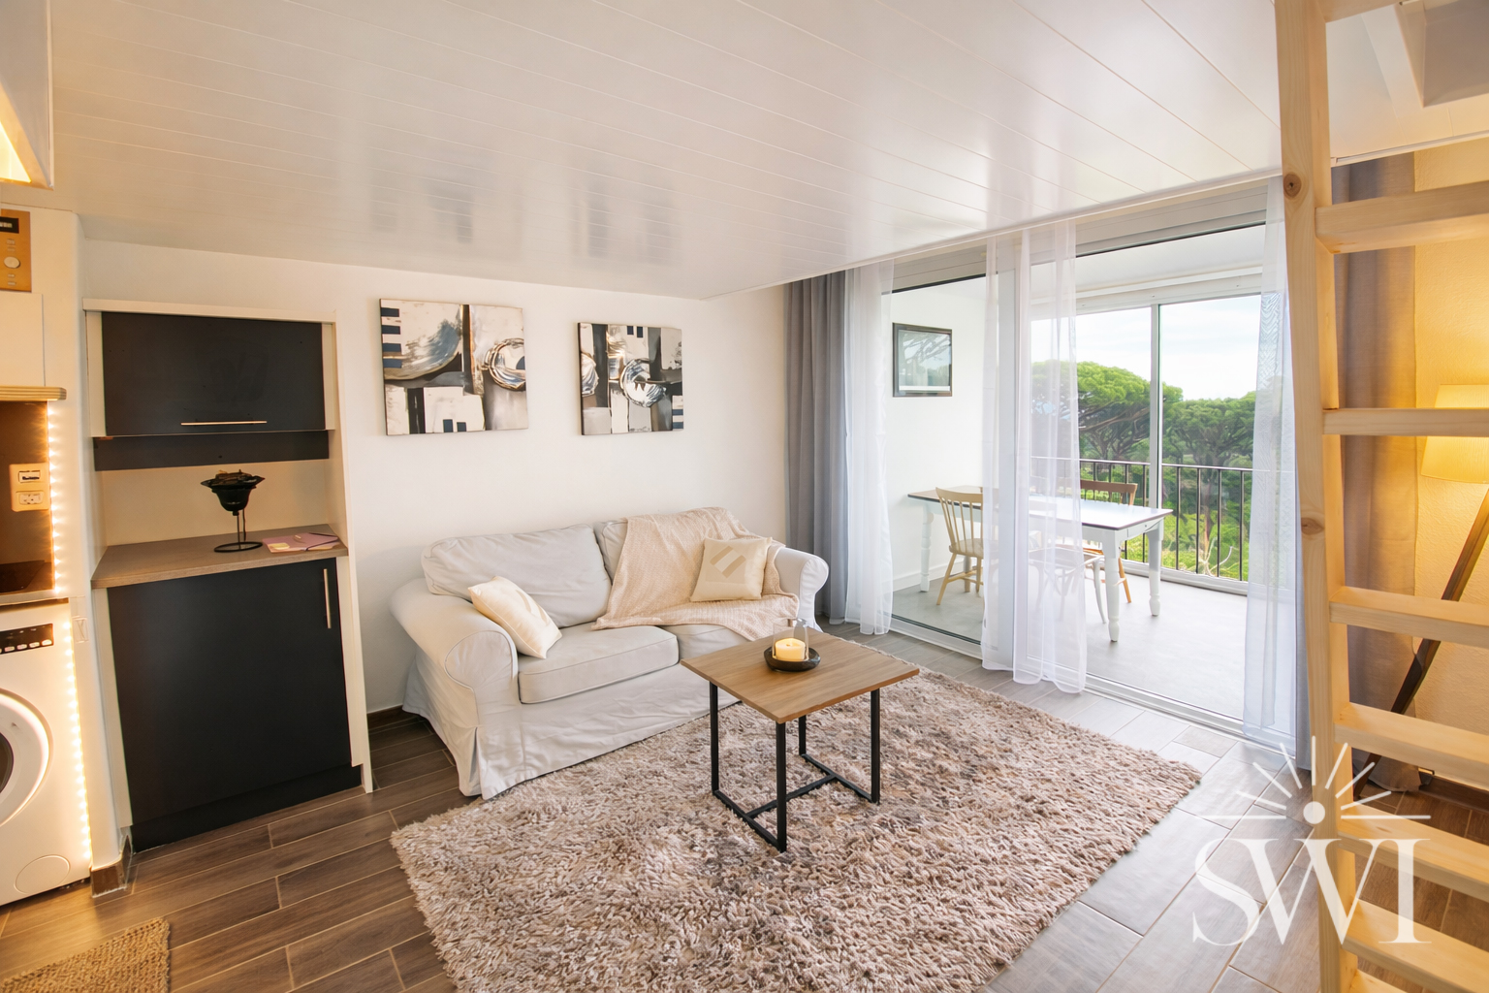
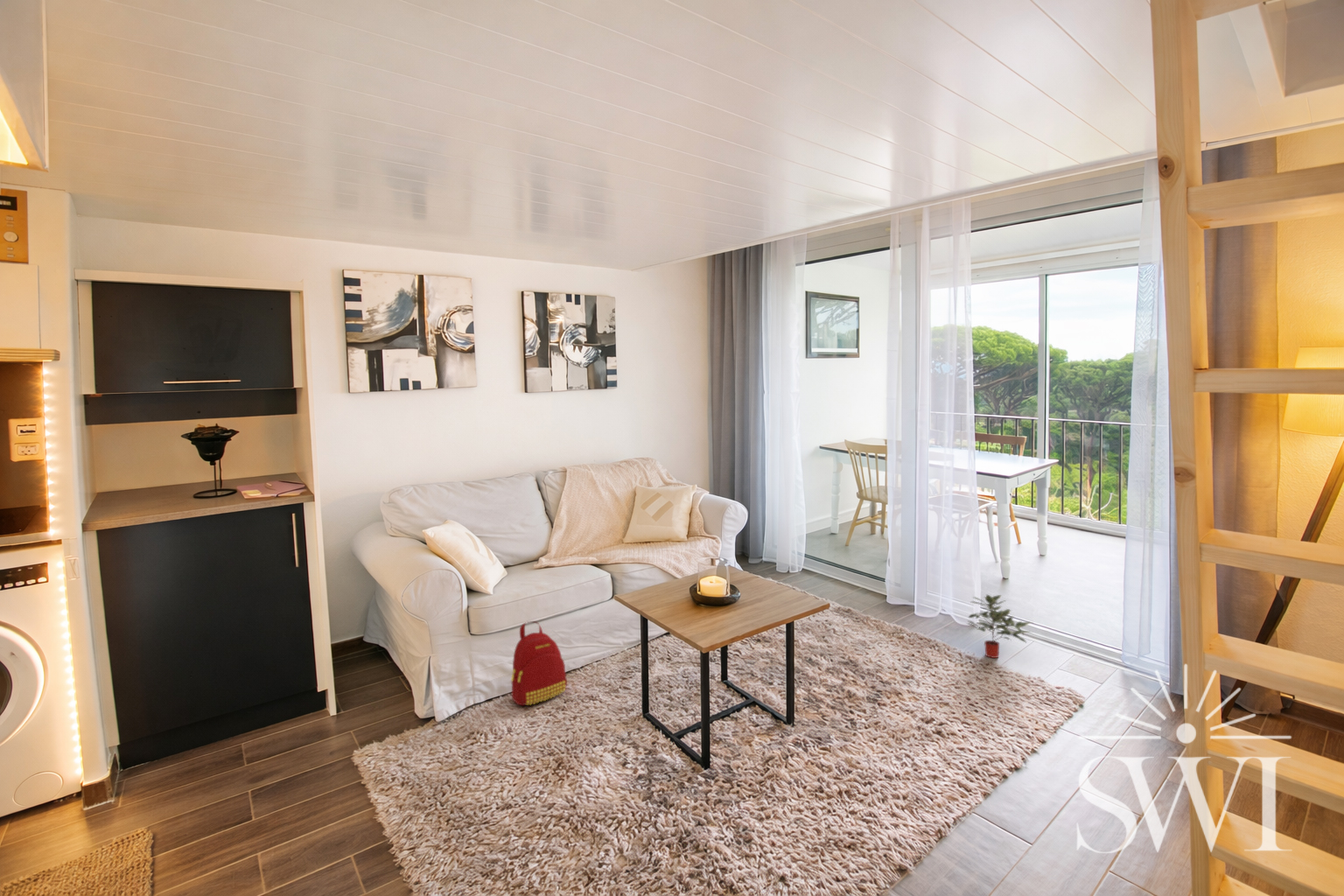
+ backpack [510,620,568,706]
+ potted plant [966,594,1033,659]
